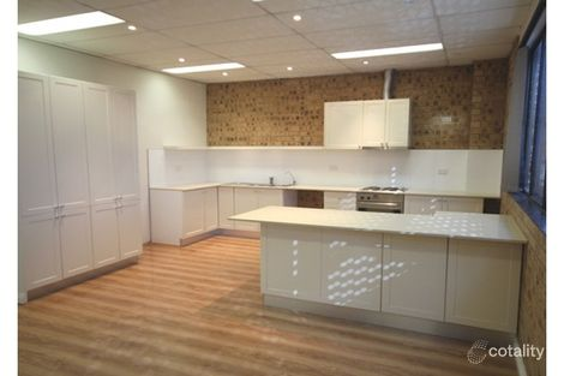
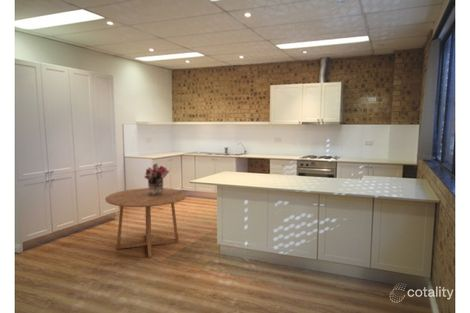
+ bouquet [143,162,170,196]
+ dining table [104,187,188,258]
